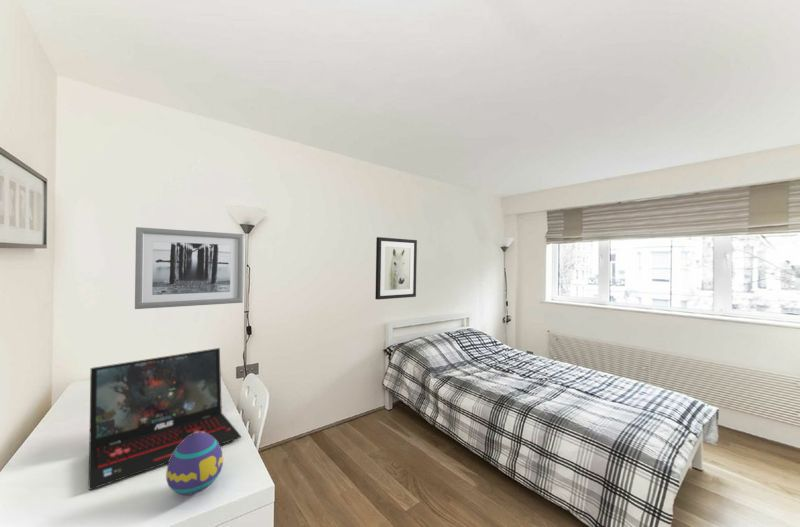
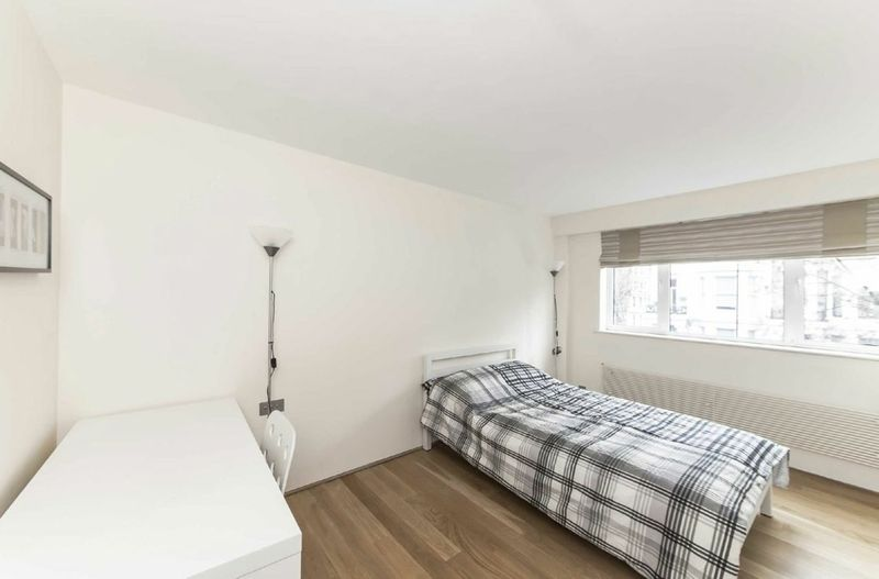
- decorative egg [165,432,224,496]
- laptop [88,347,242,491]
- wall art [374,236,418,301]
- wall art [134,226,245,310]
